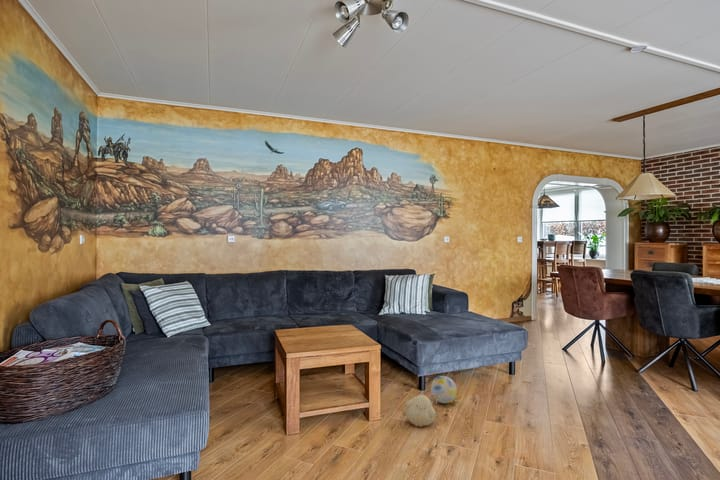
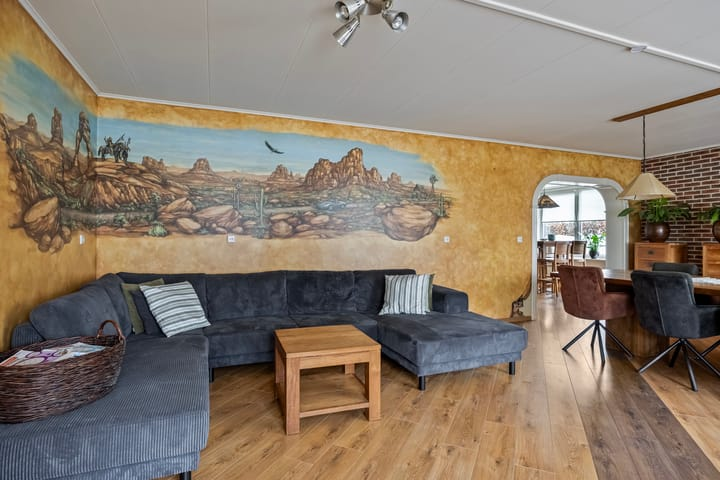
- ball [430,375,458,404]
- plush toy [405,392,439,428]
